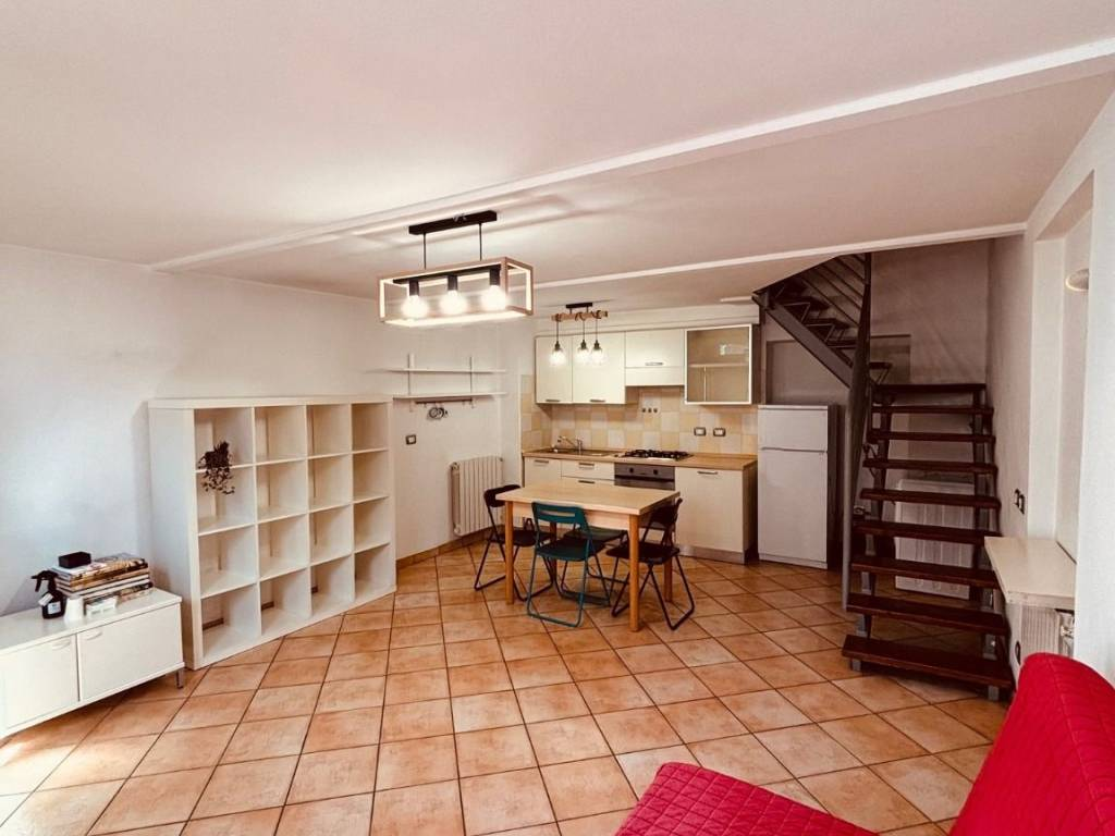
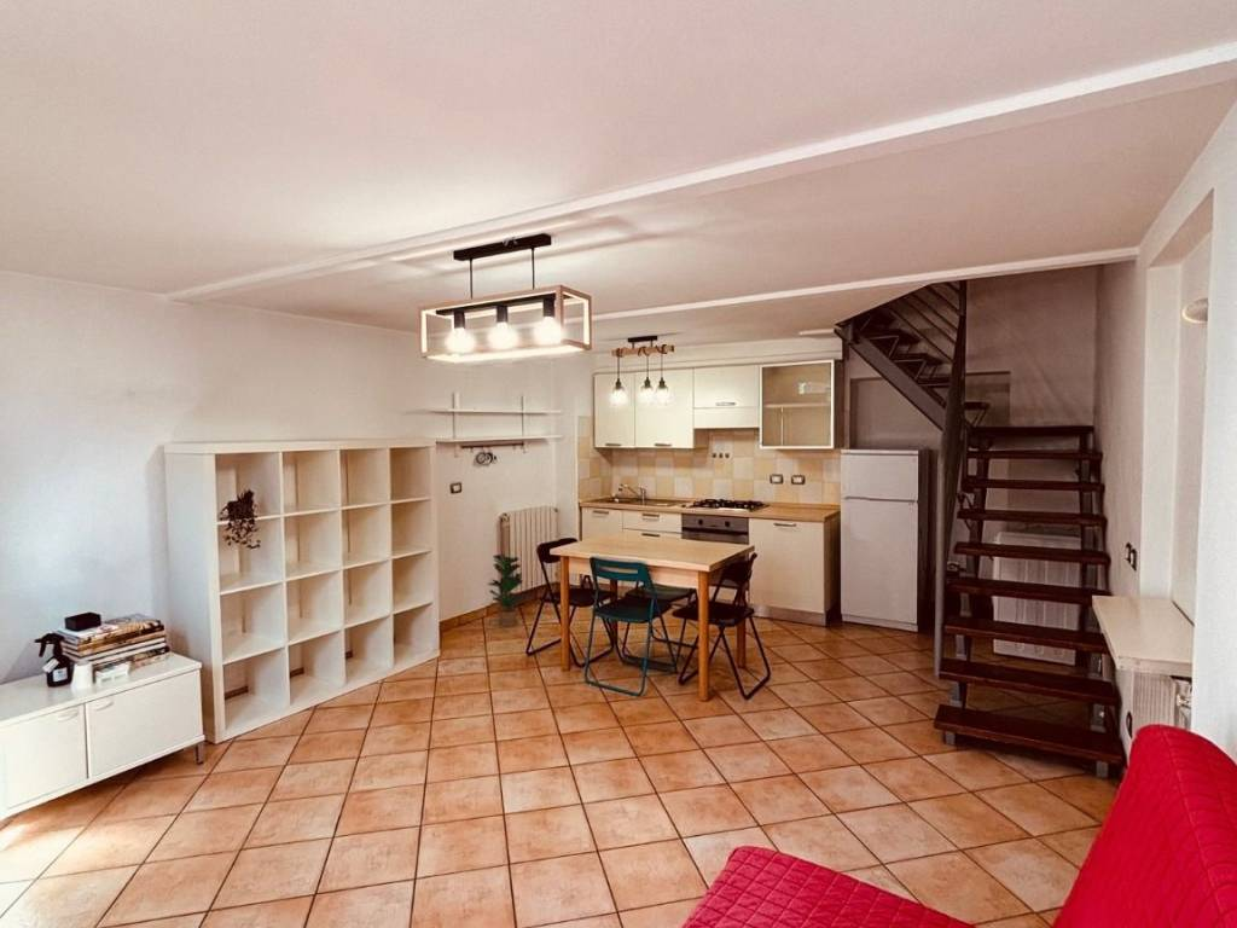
+ potted plant [487,552,529,627]
